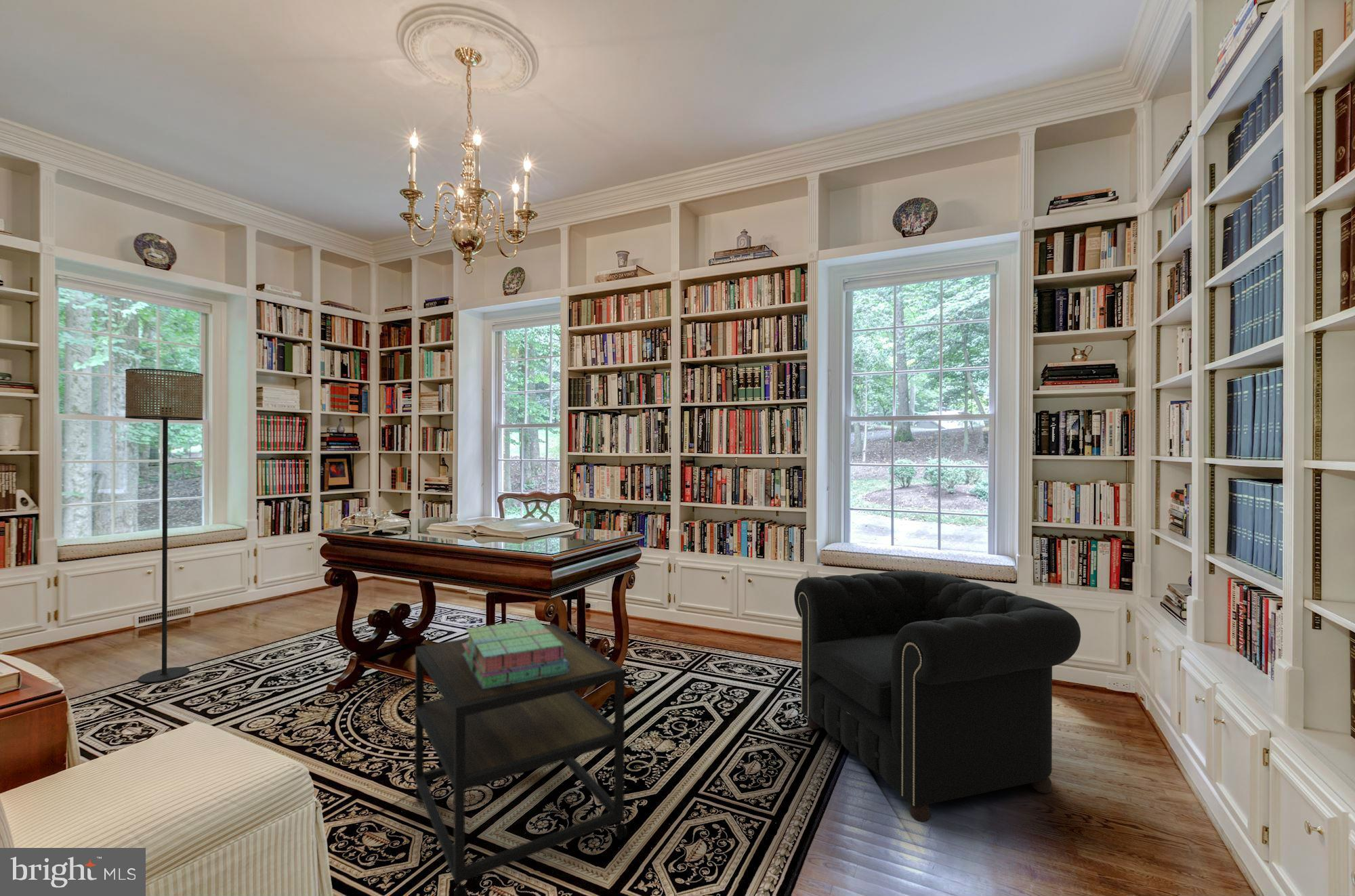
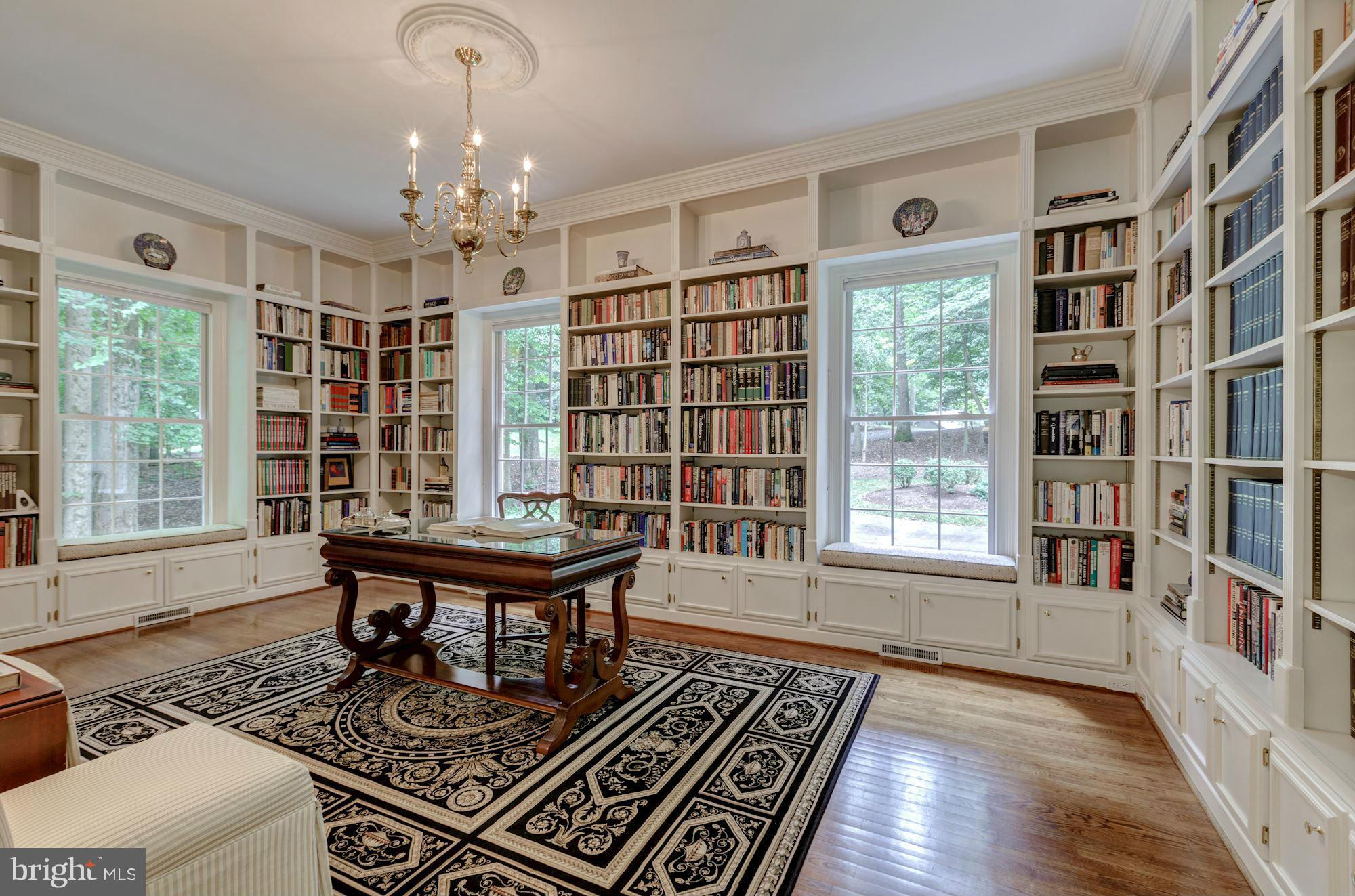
- floor lamp [125,368,204,683]
- armchair [793,570,1081,822]
- stack of books [462,619,570,689]
- side table [414,623,628,896]
